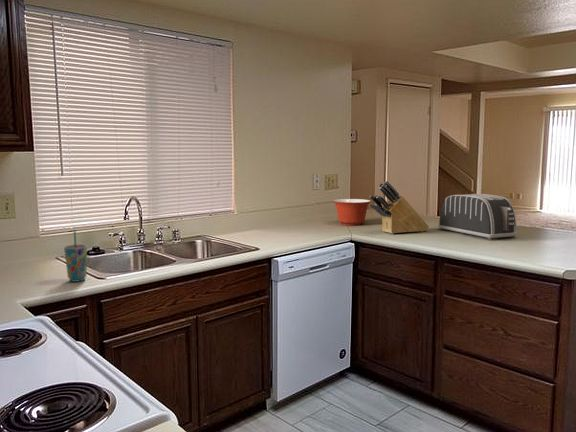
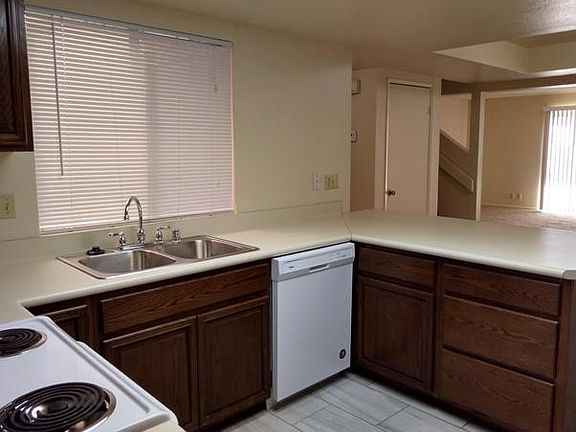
- cup [63,229,88,283]
- mixing bowl [332,198,372,227]
- toaster [437,193,518,240]
- knife block [369,180,430,235]
